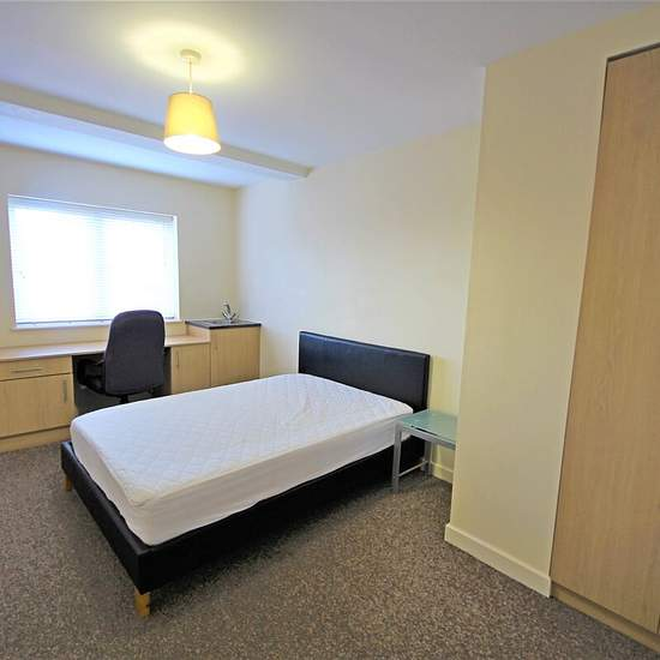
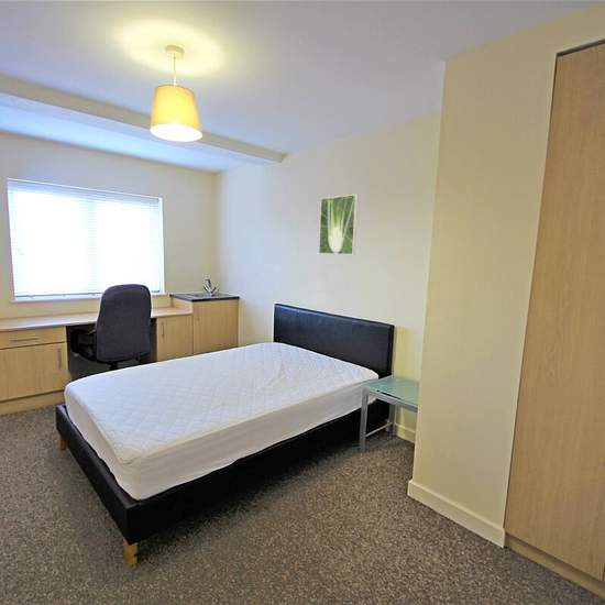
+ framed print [318,194,359,255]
